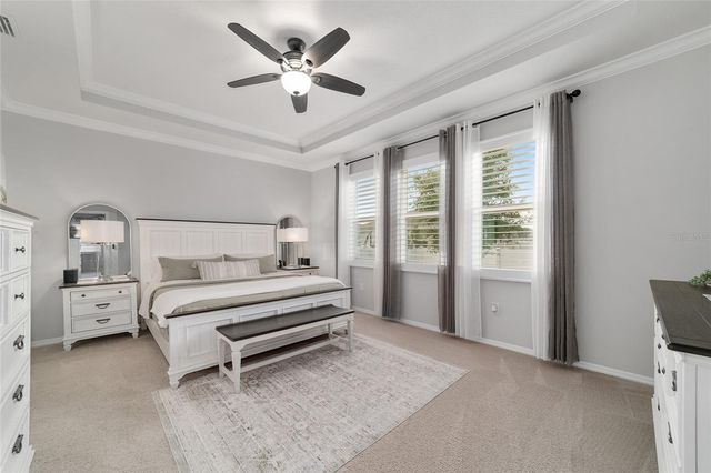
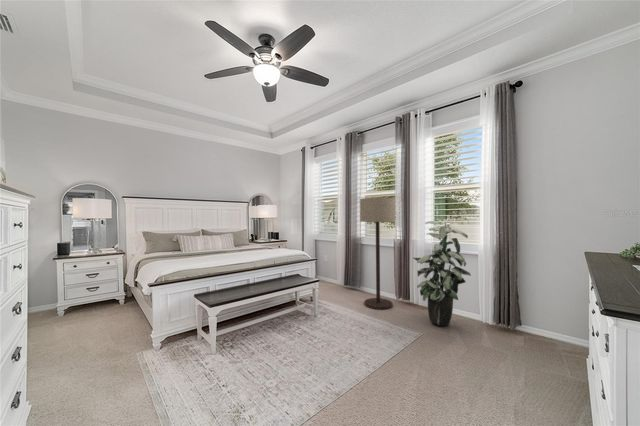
+ indoor plant [412,220,472,327]
+ floor lamp [359,197,397,311]
